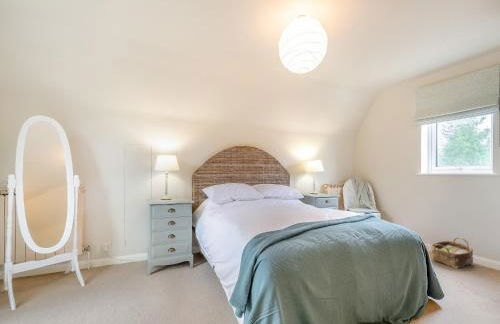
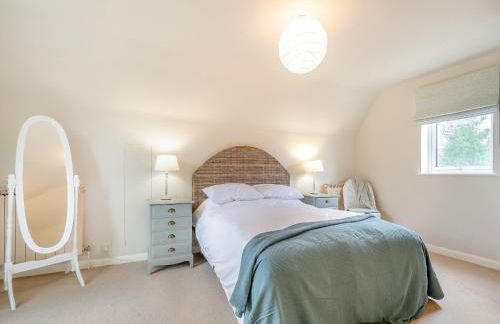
- woven basket [430,236,474,270]
